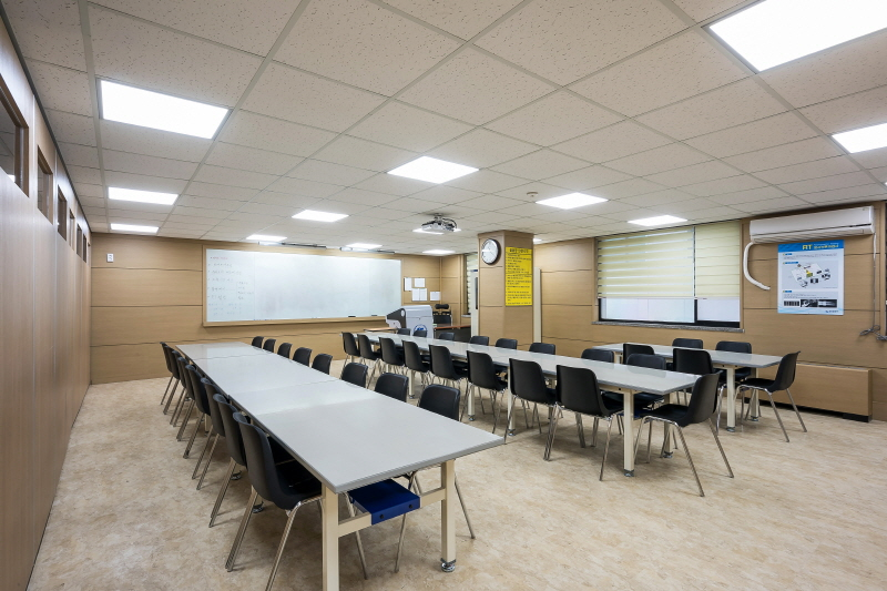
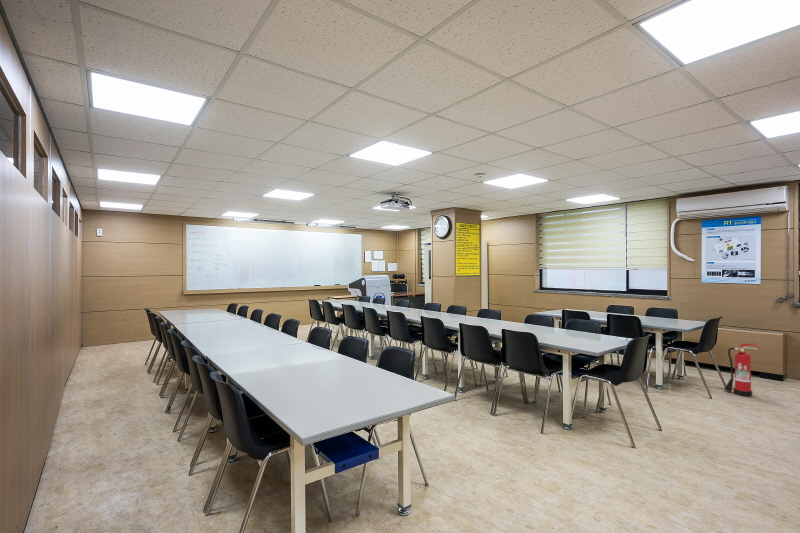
+ fire extinguisher [723,343,760,398]
